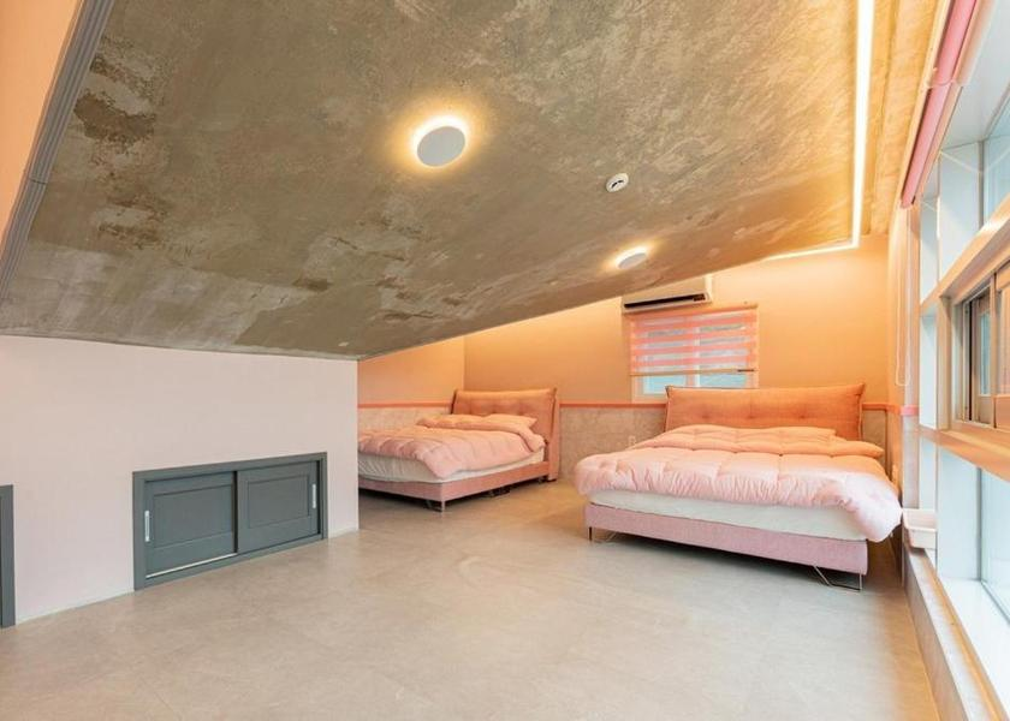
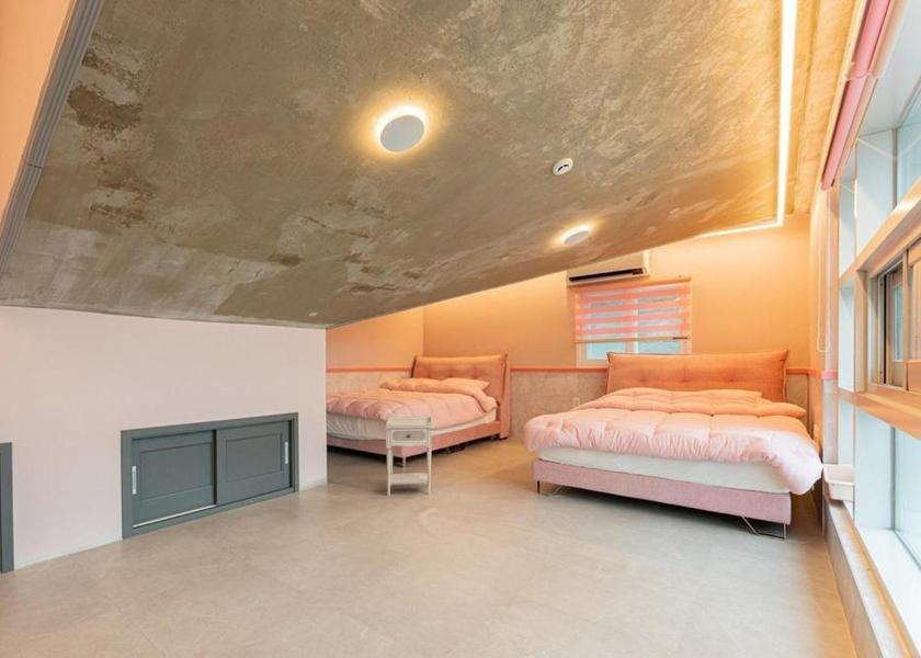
+ nightstand [383,416,435,497]
